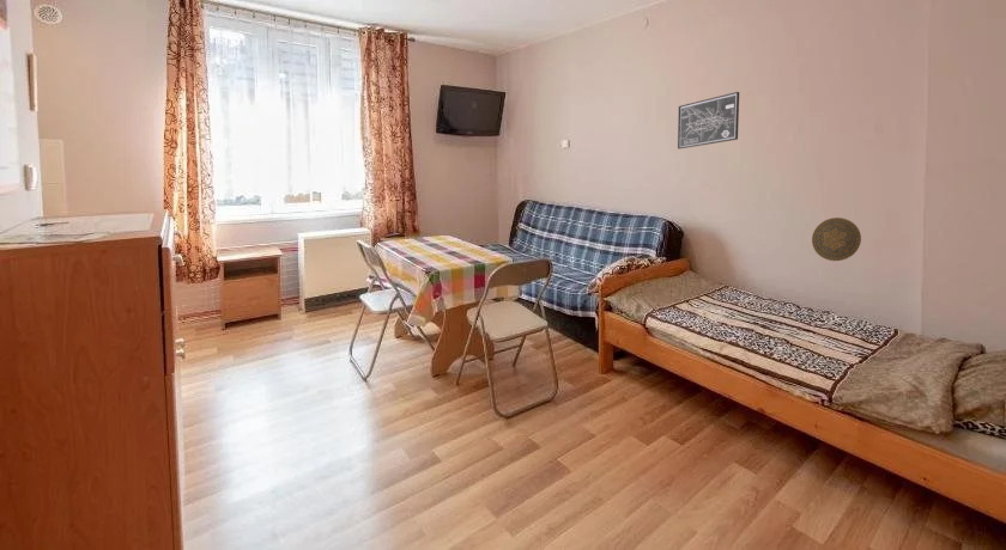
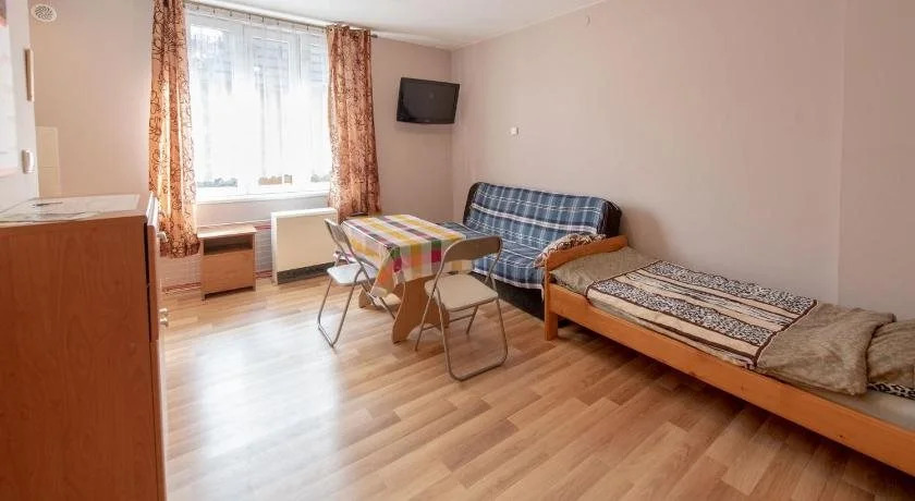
- wall art [677,91,740,149]
- decorative plate [811,216,862,262]
